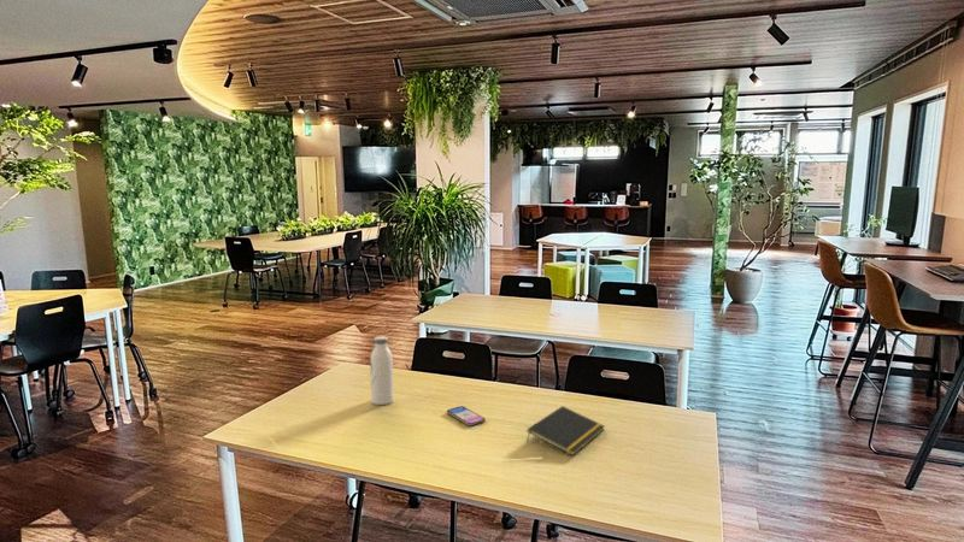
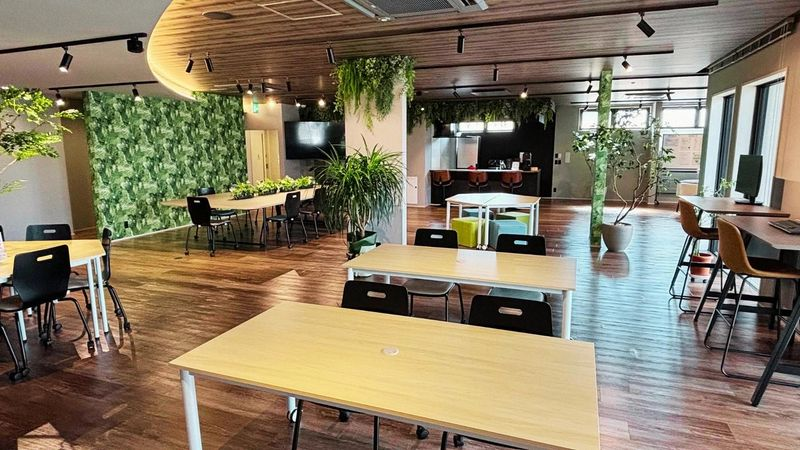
- notepad [525,405,606,456]
- water bottle [369,335,394,406]
- smartphone [446,405,487,426]
